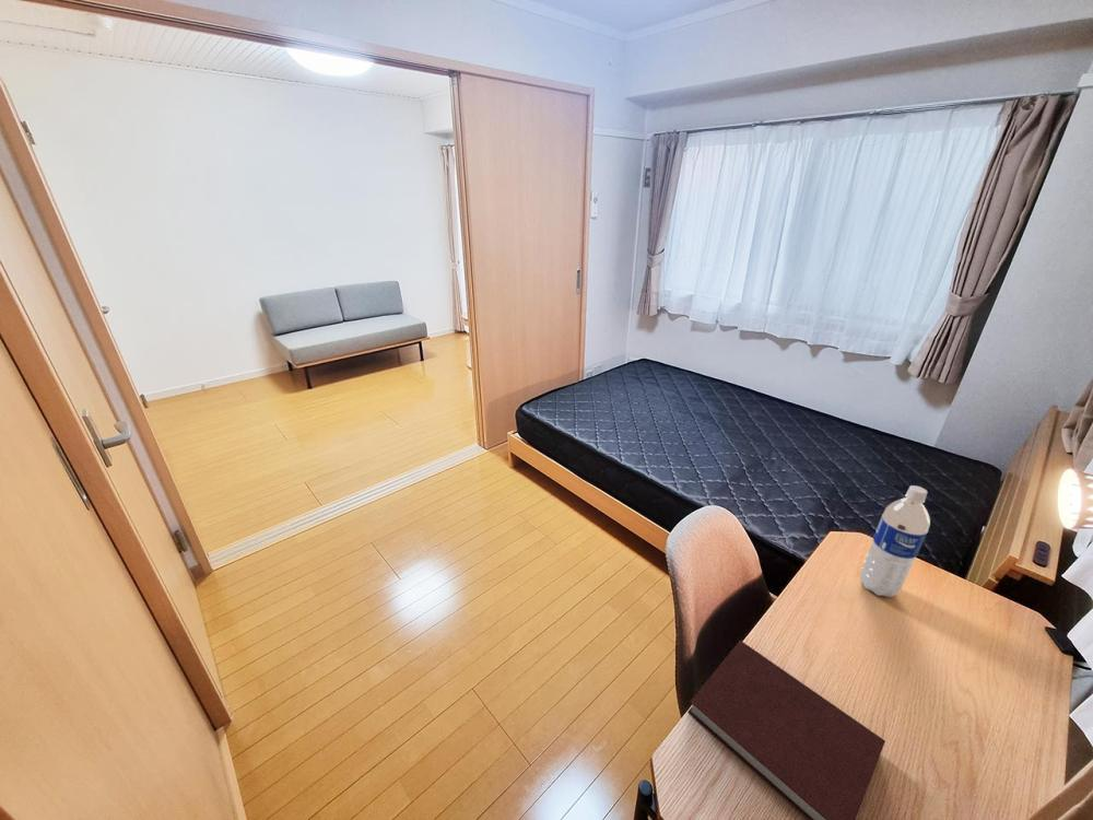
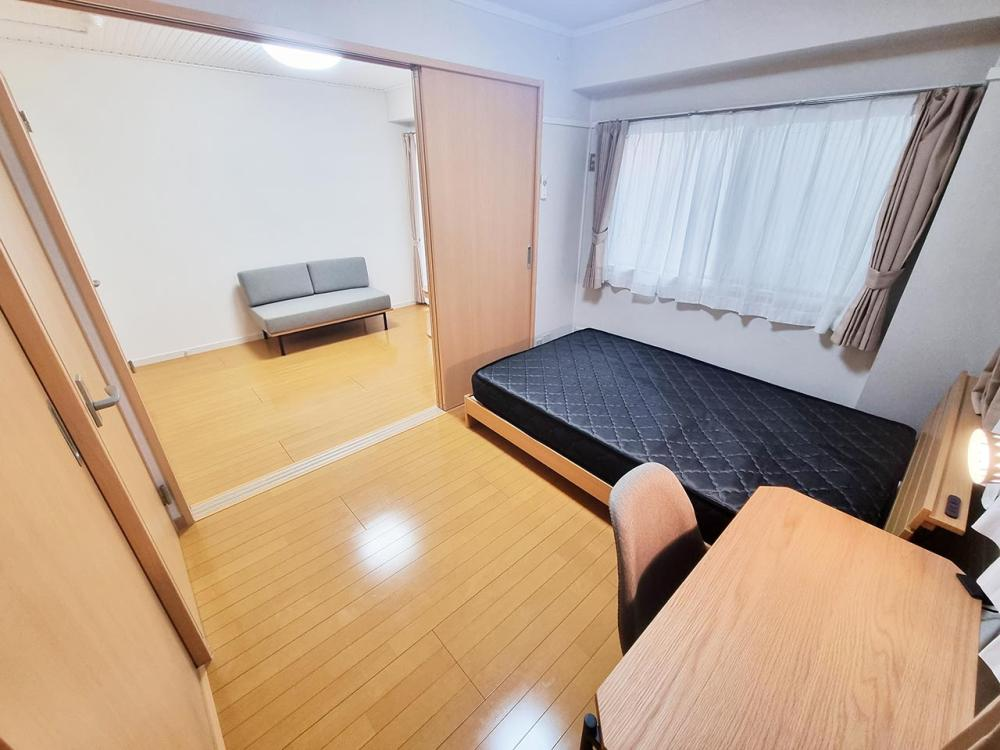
- water bottle [859,484,931,598]
- notebook [686,640,886,820]
